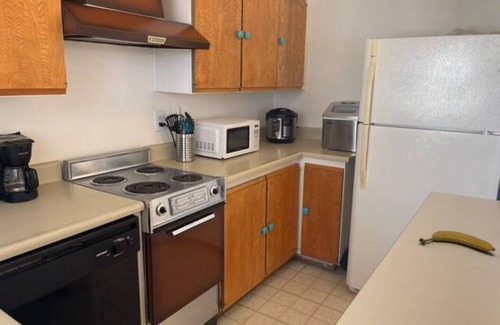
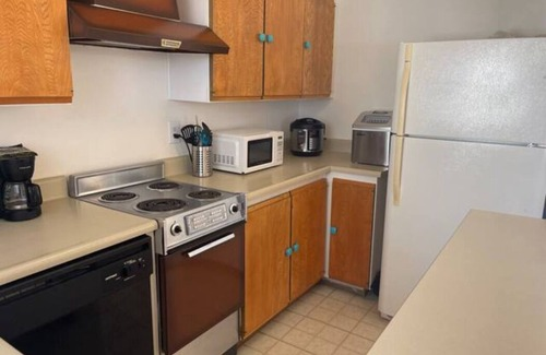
- fruit [418,230,496,252]
